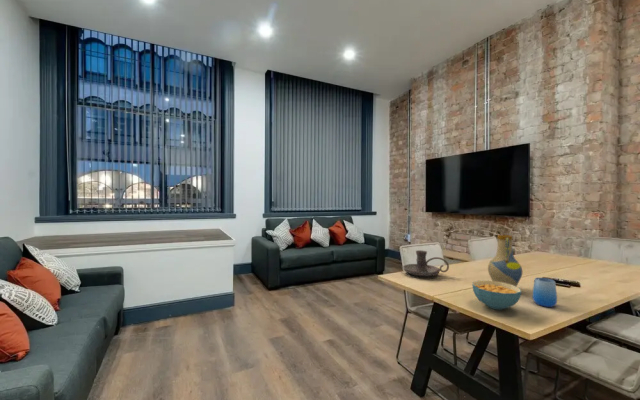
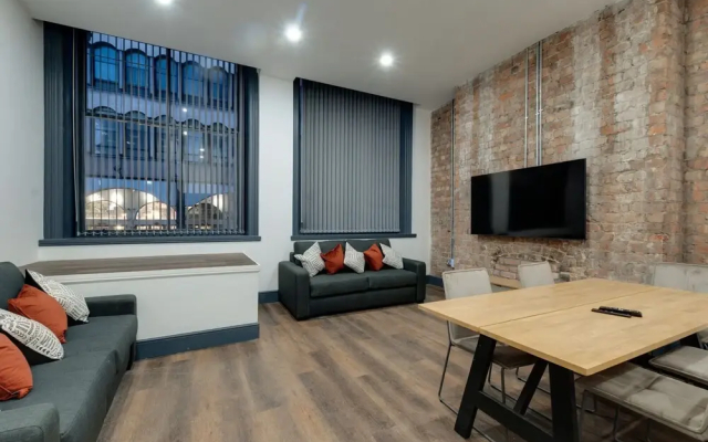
- cereal bowl [471,280,522,311]
- cup [532,277,558,308]
- candle holder [402,249,450,277]
- vase [487,234,523,287]
